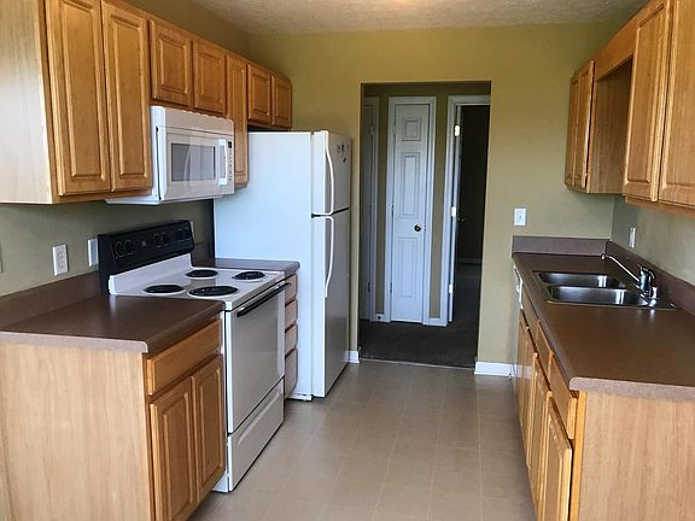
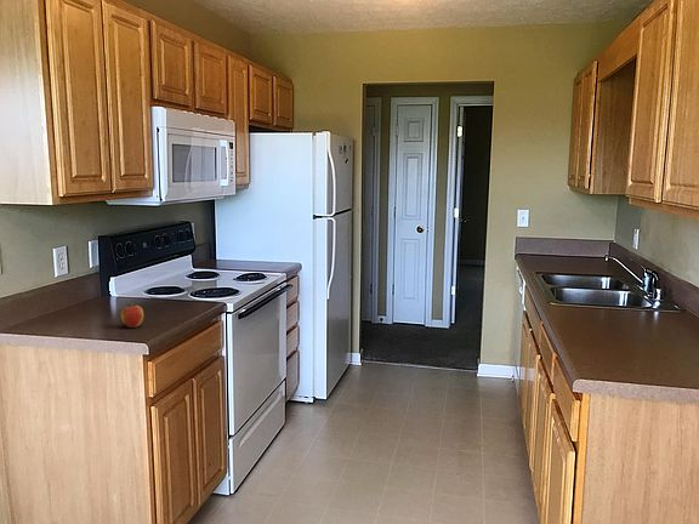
+ apple [120,302,144,329]
